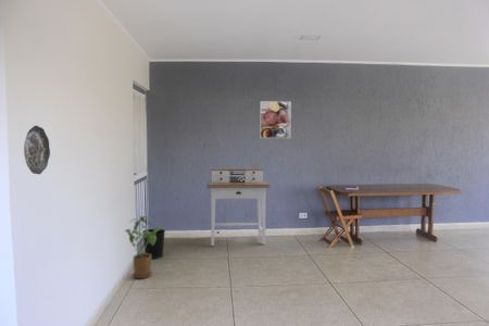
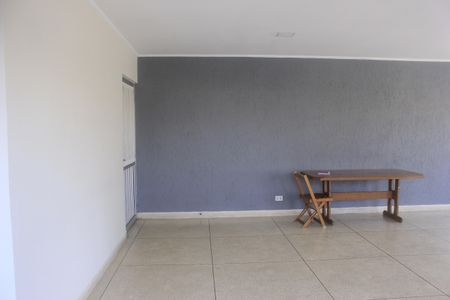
- house plant [124,215,163,279]
- wastebasket [141,228,166,260]
- decorative plate [23,125,51,175]
- desk [206,167,272,247]
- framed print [259,100,292,139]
